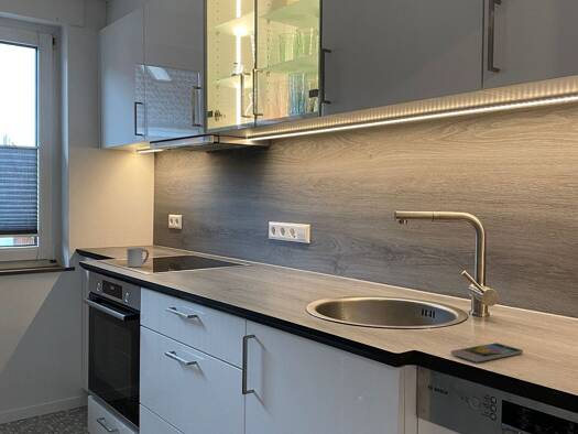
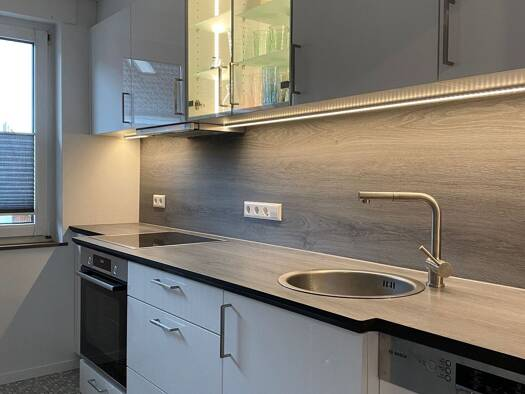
- cup [126,247,150,268]
- smartphone [450,341,524,364]
